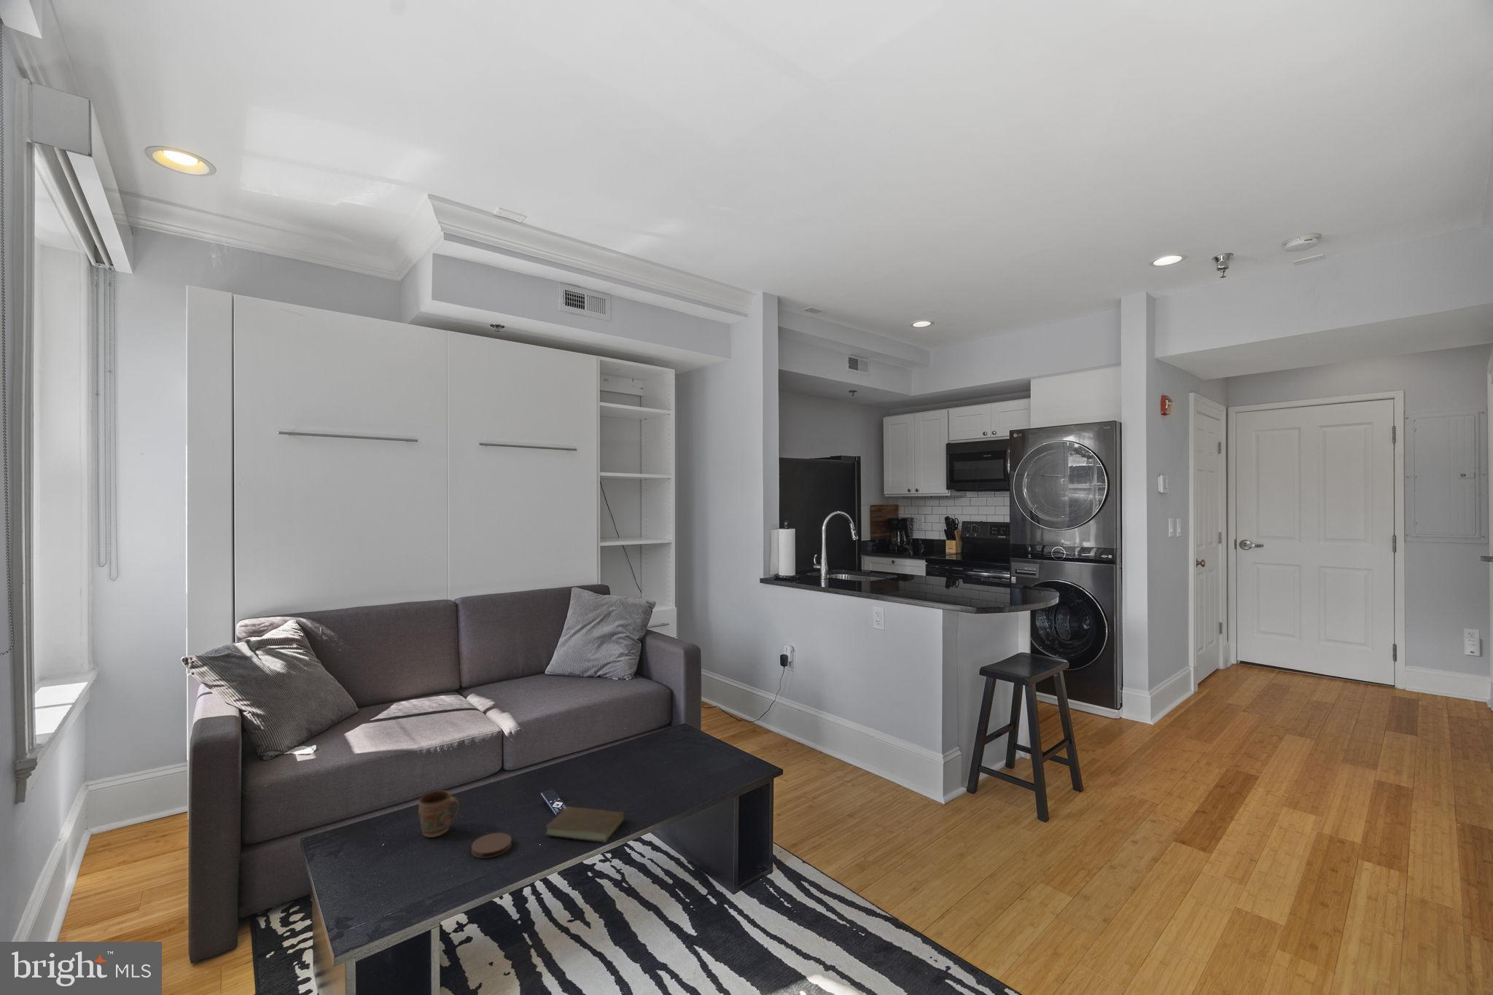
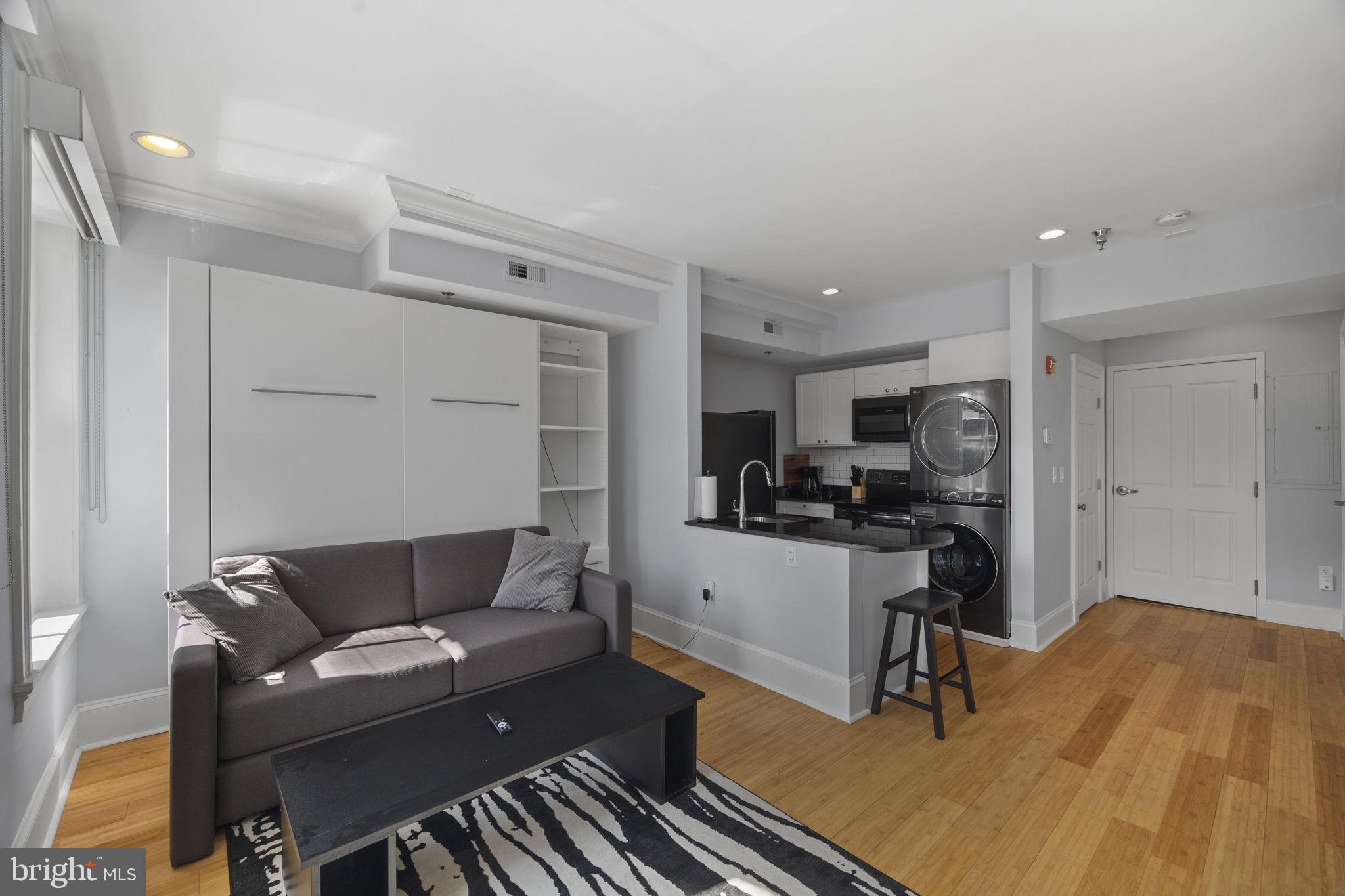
- coaster [471,833,513,858]
- book [545,801,626,843]
- mug [417,790,462,838]
